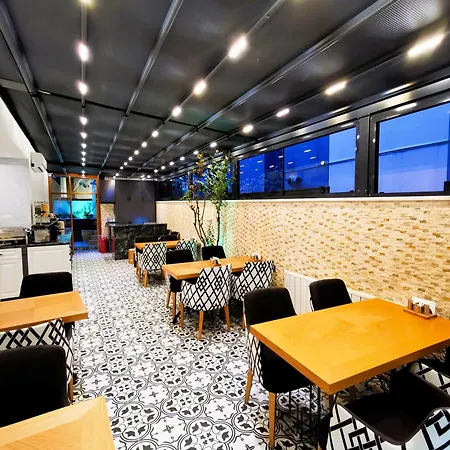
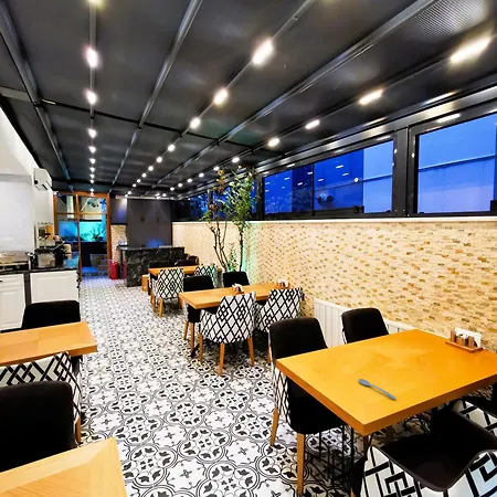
+ spoon [358,378,396,400]
